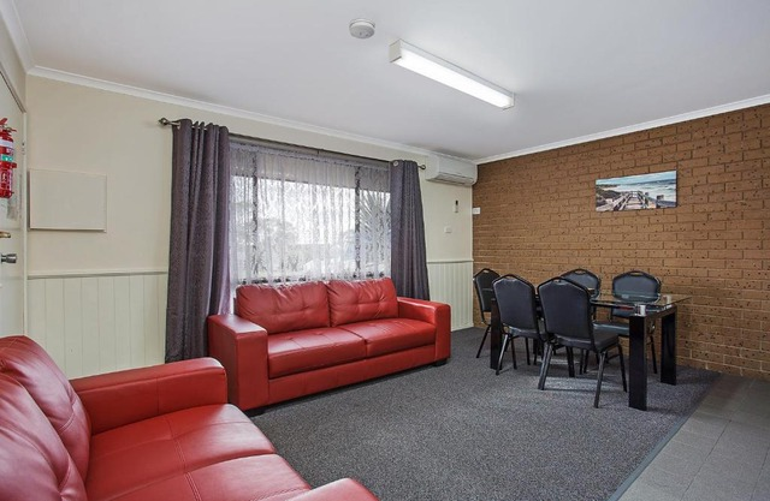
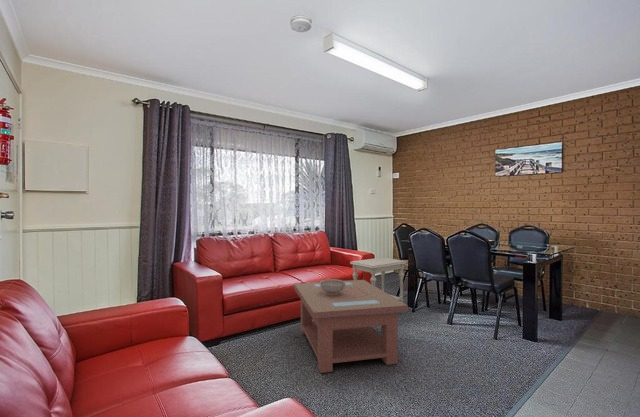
+ side table [349,257,408,303]
+ decorative bowl [319,278,346,295]
+ coffee table [293,279,409,374]
